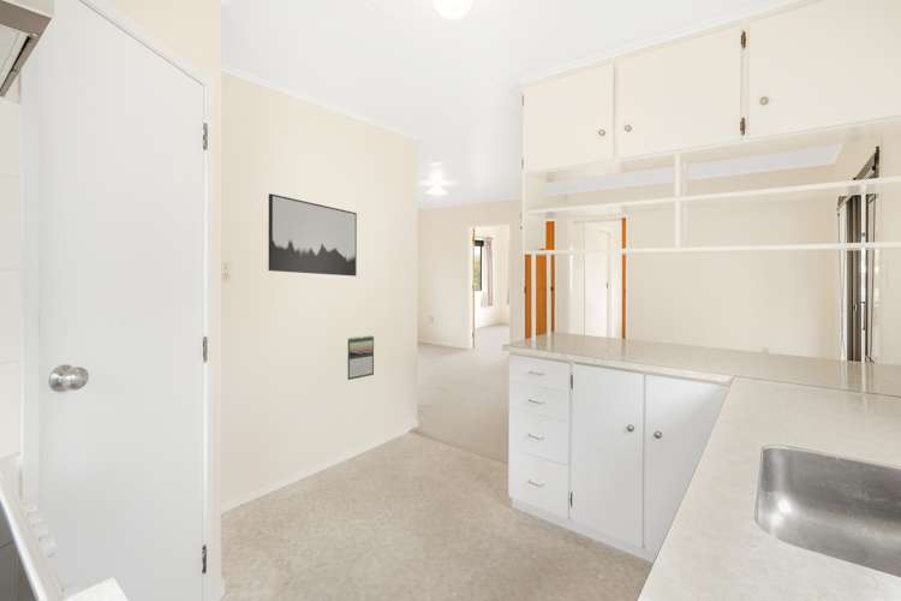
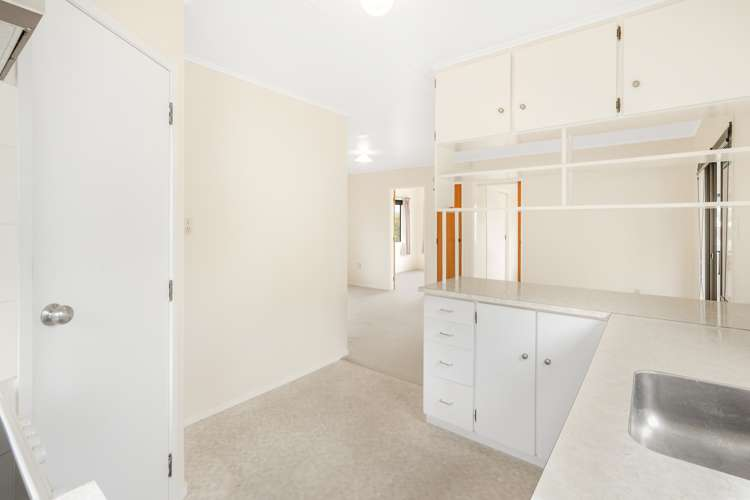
- wall art [268,192,358,278]
- calendar [346,334,375,381]
